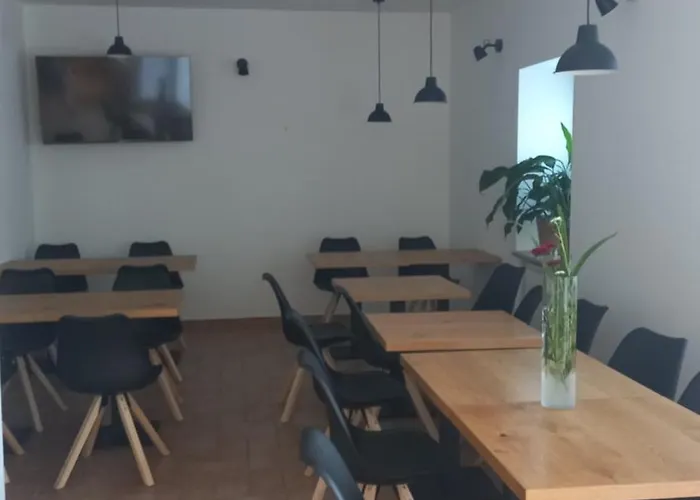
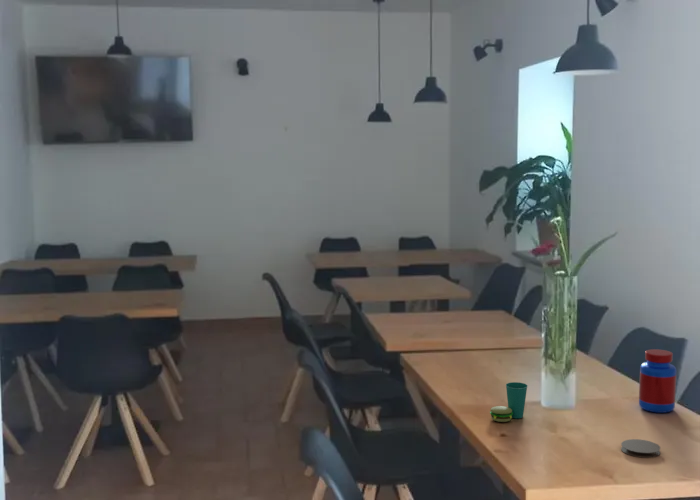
+ cup [489,381,529,423]
+ coaster [620,438,662,459]
+ jar [638,348,677,414]
